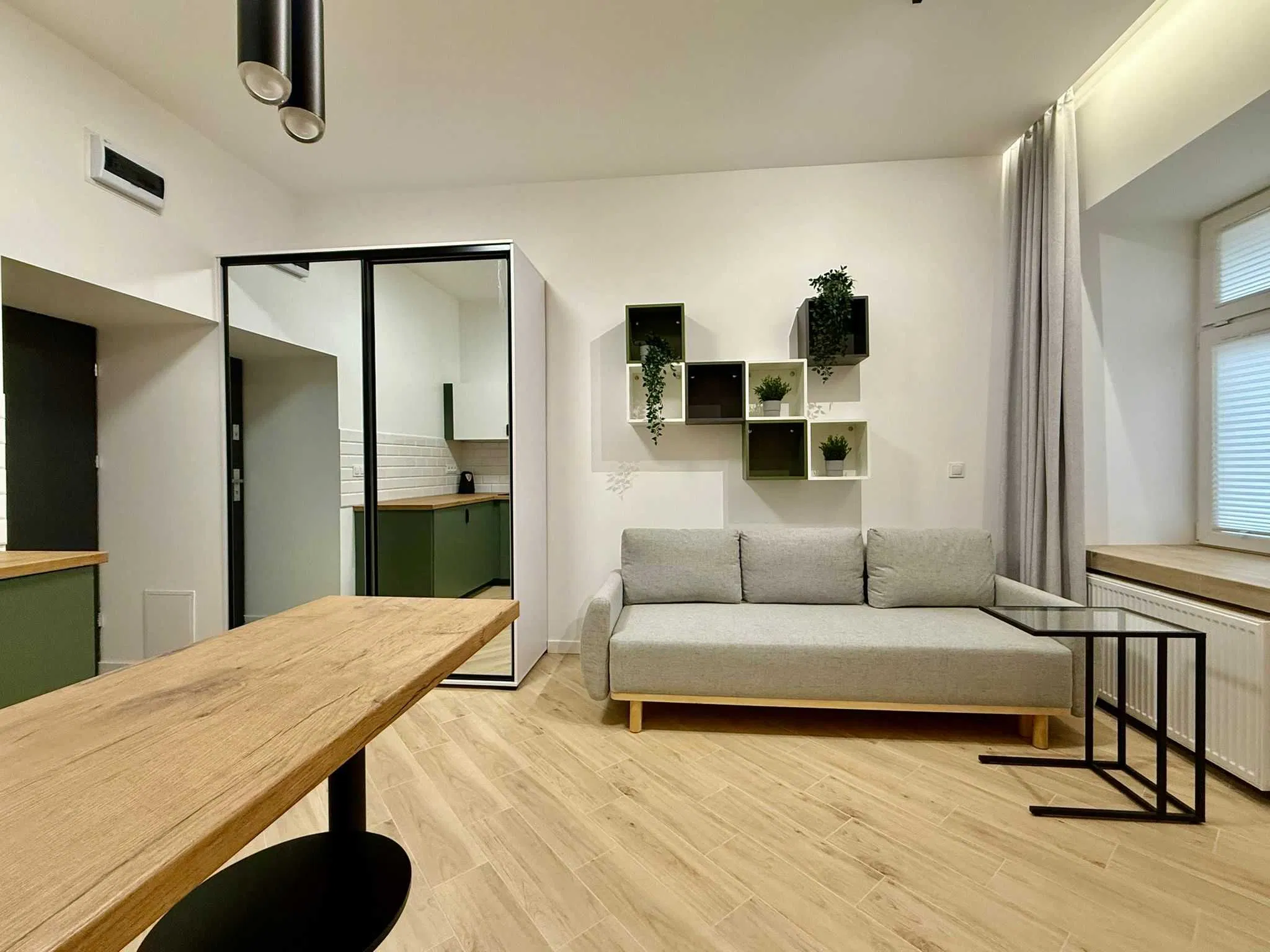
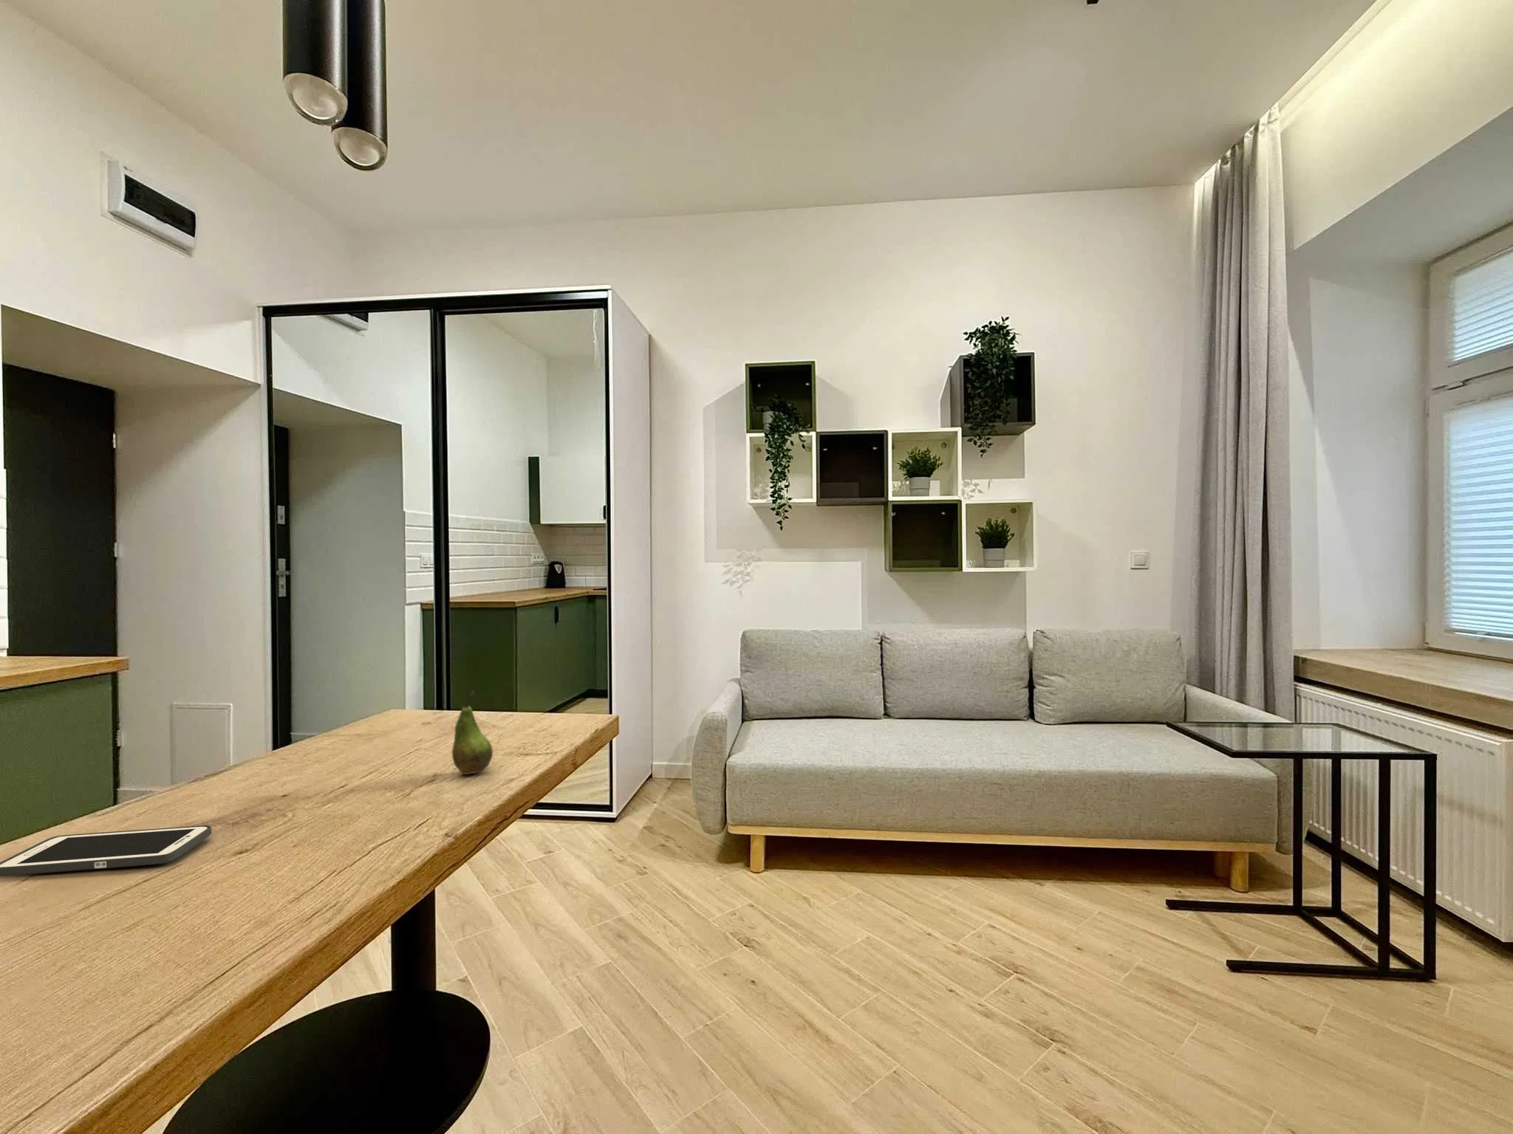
+ fruit [452,691,493,775]
+ cell phone [0,824,212,877]
